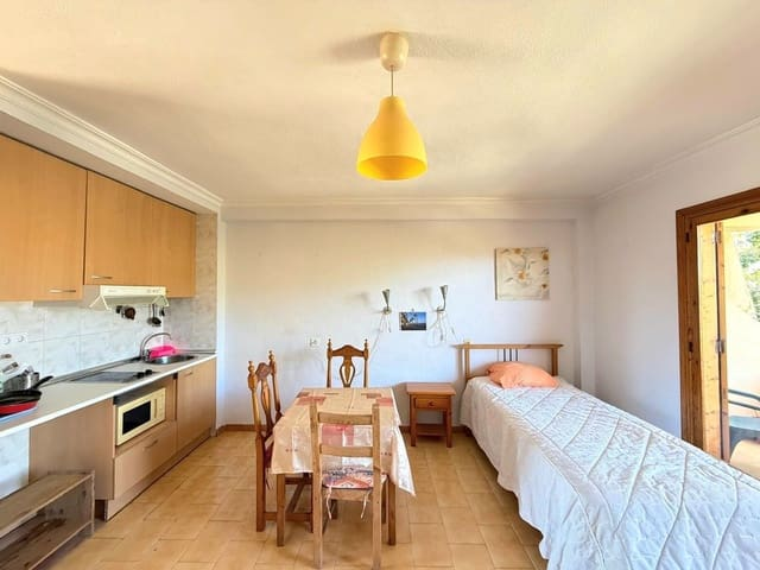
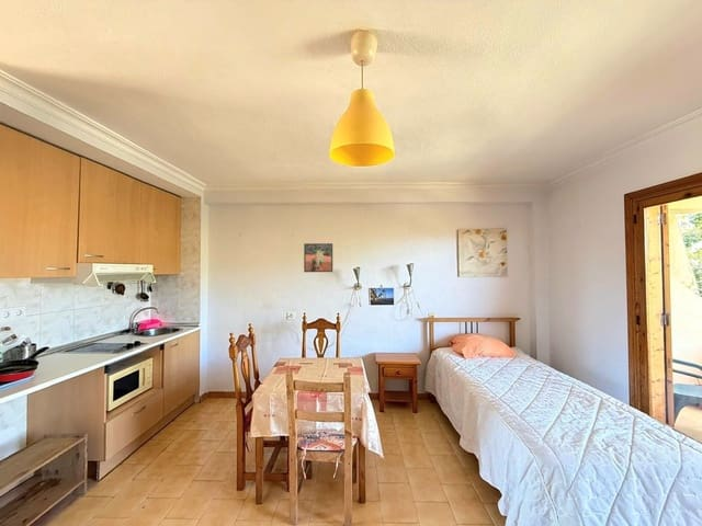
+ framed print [303,242,333,273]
